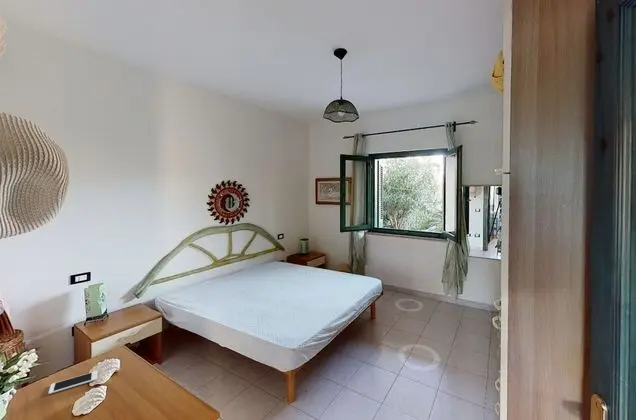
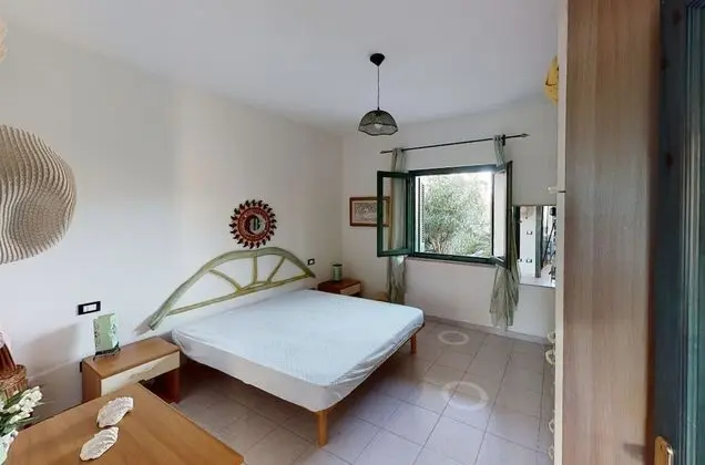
- cell phone [48,370,98,395]
